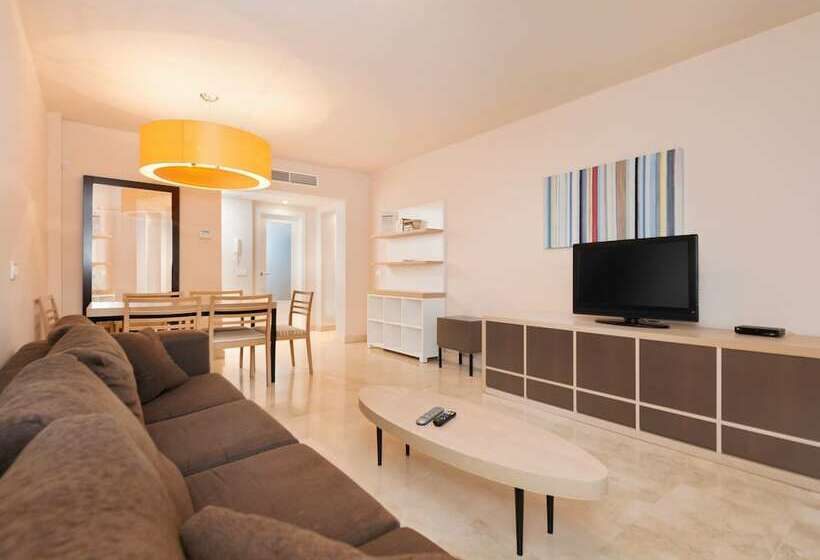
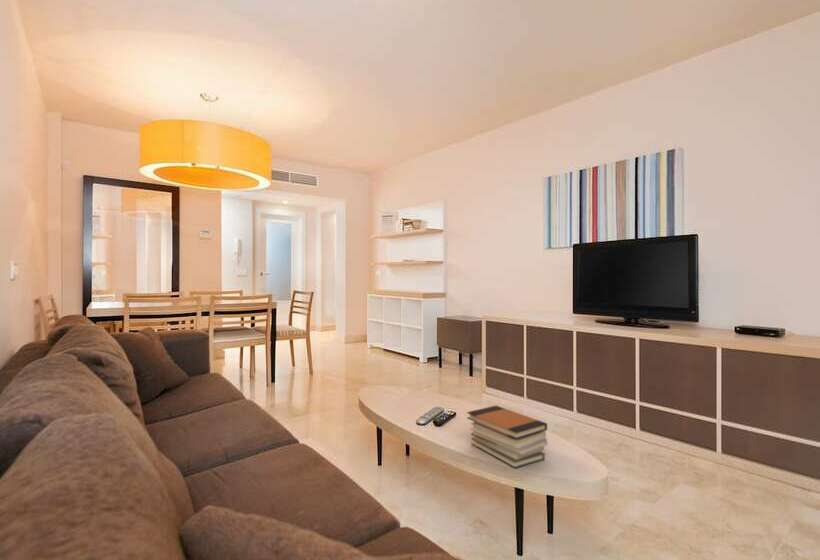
+ book stack [466,404,548,469]
